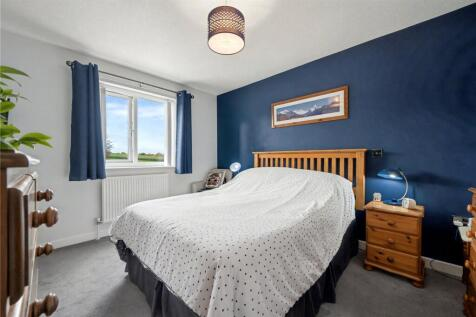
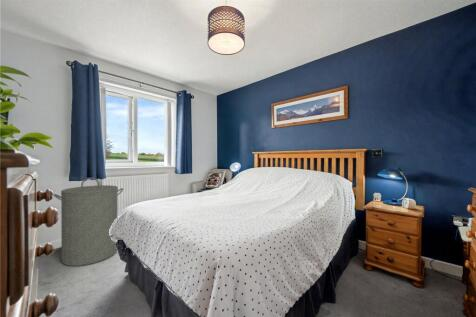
+ laundry hamper [53,177,124,267]
